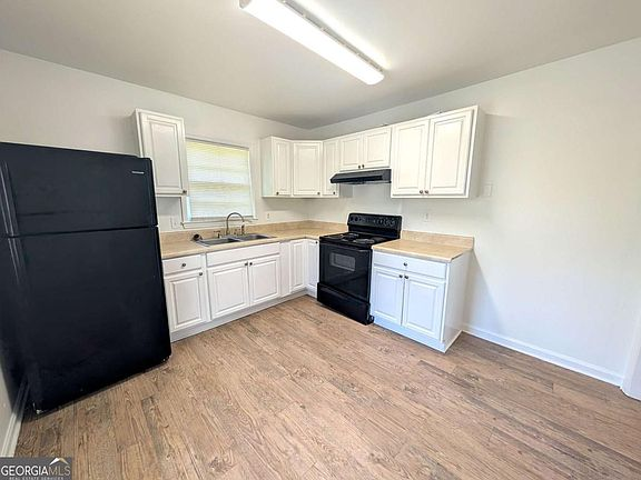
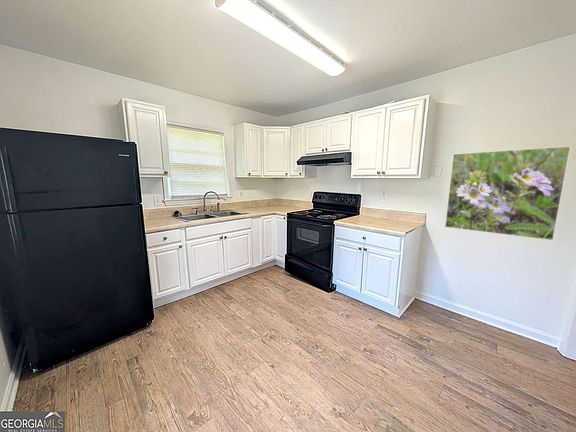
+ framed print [444,145,572,241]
